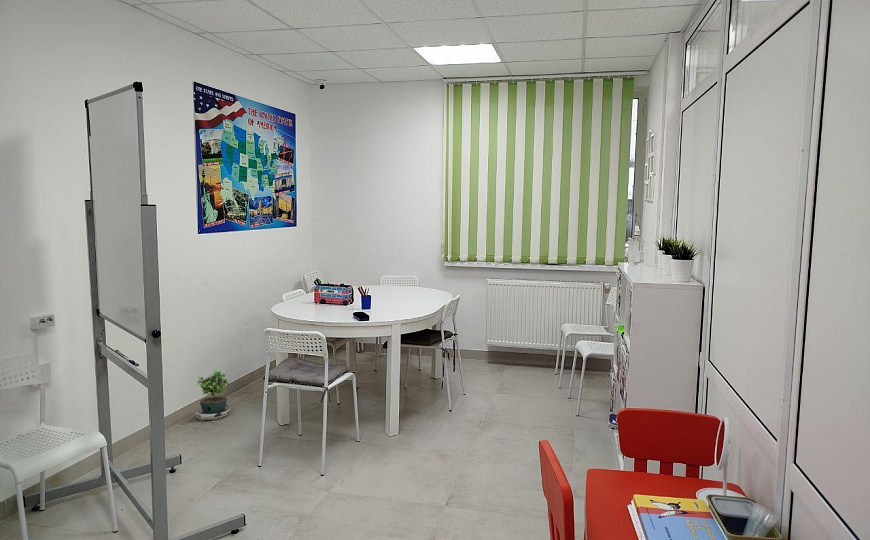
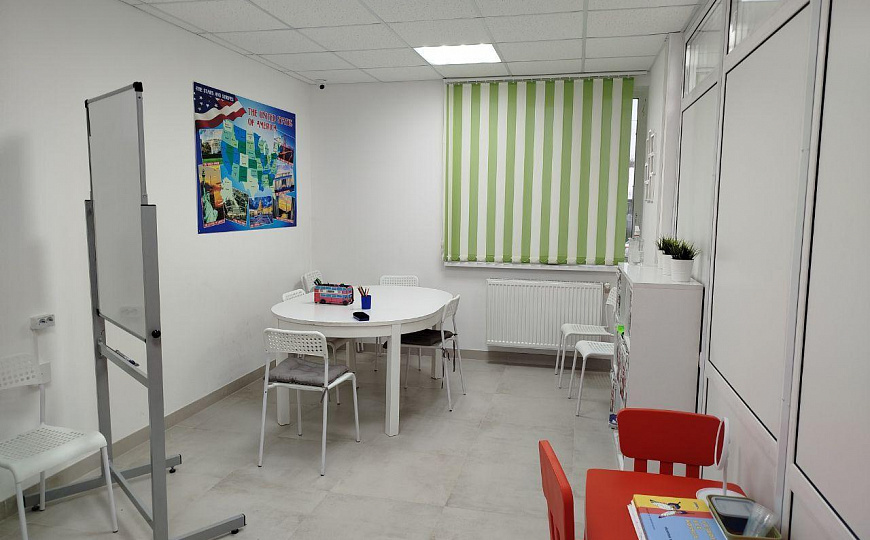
- potted plant [194,368,232,425]
